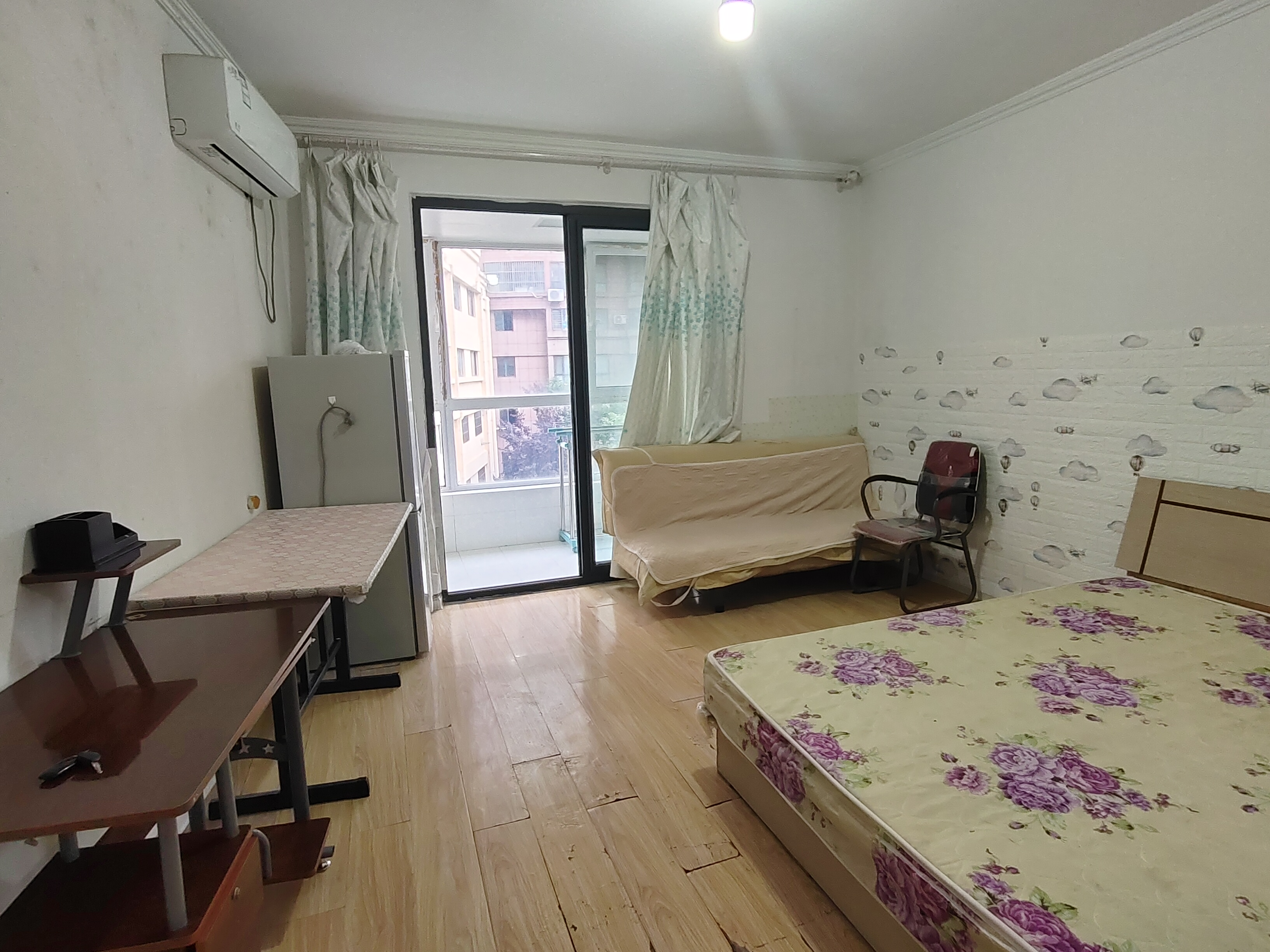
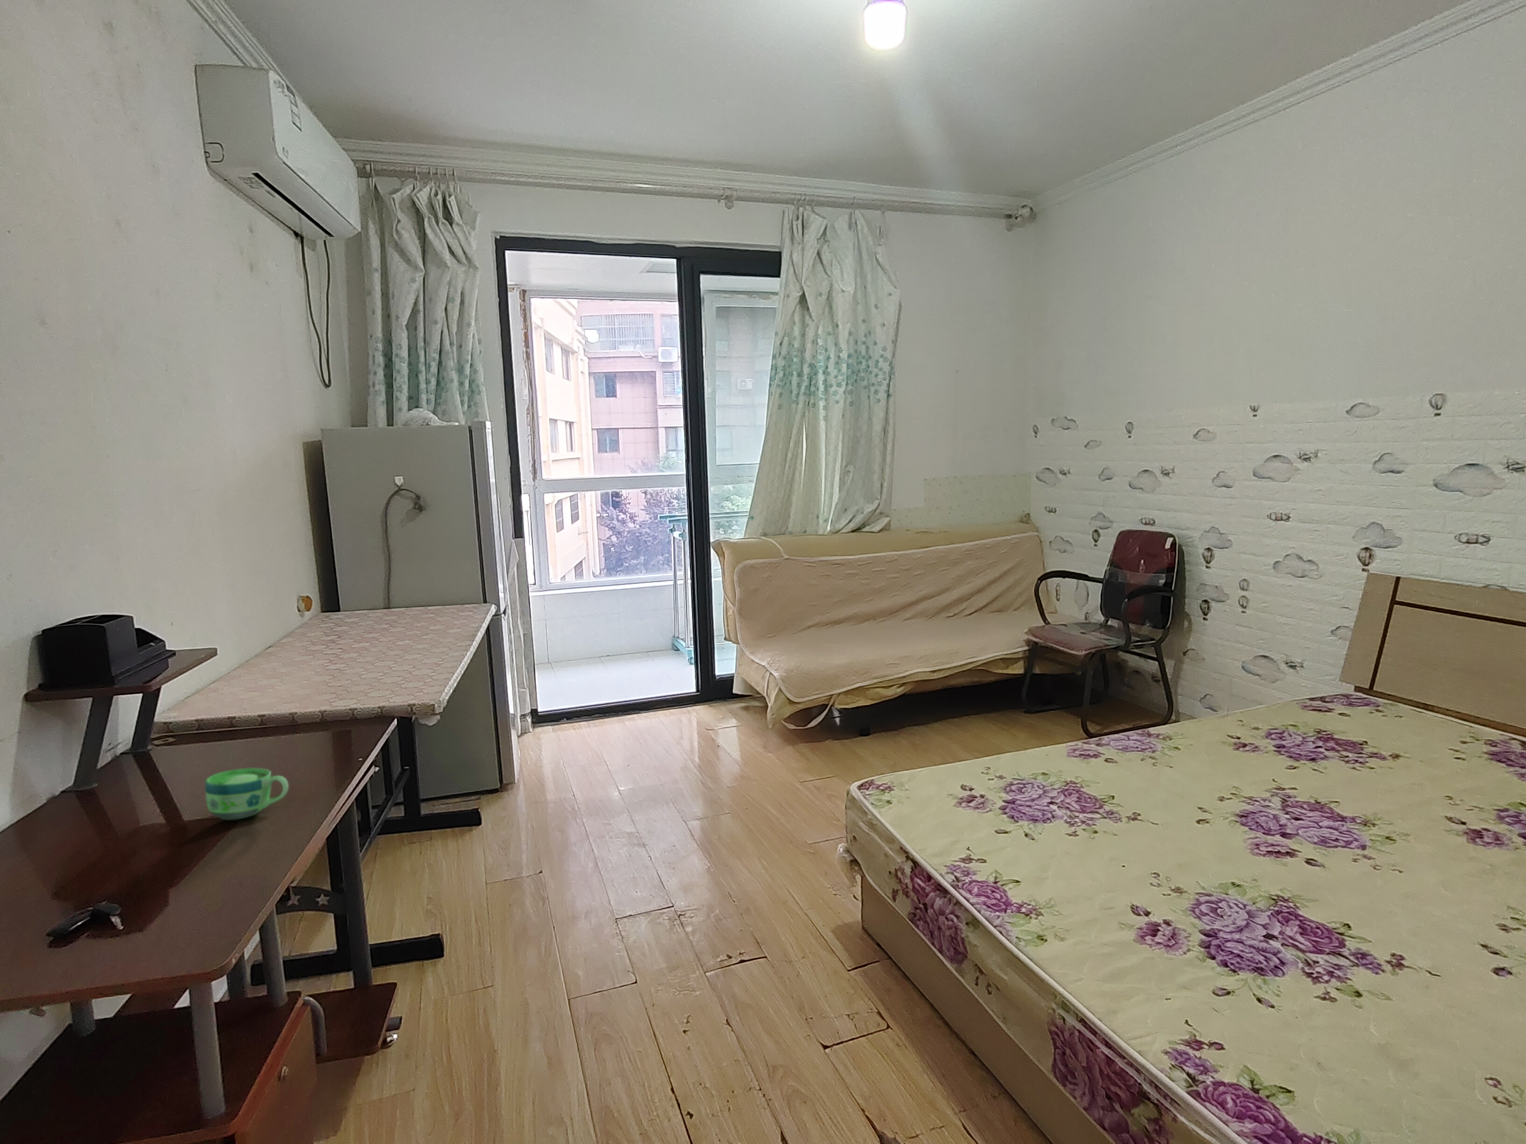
+ cup [204,768,288,820]
